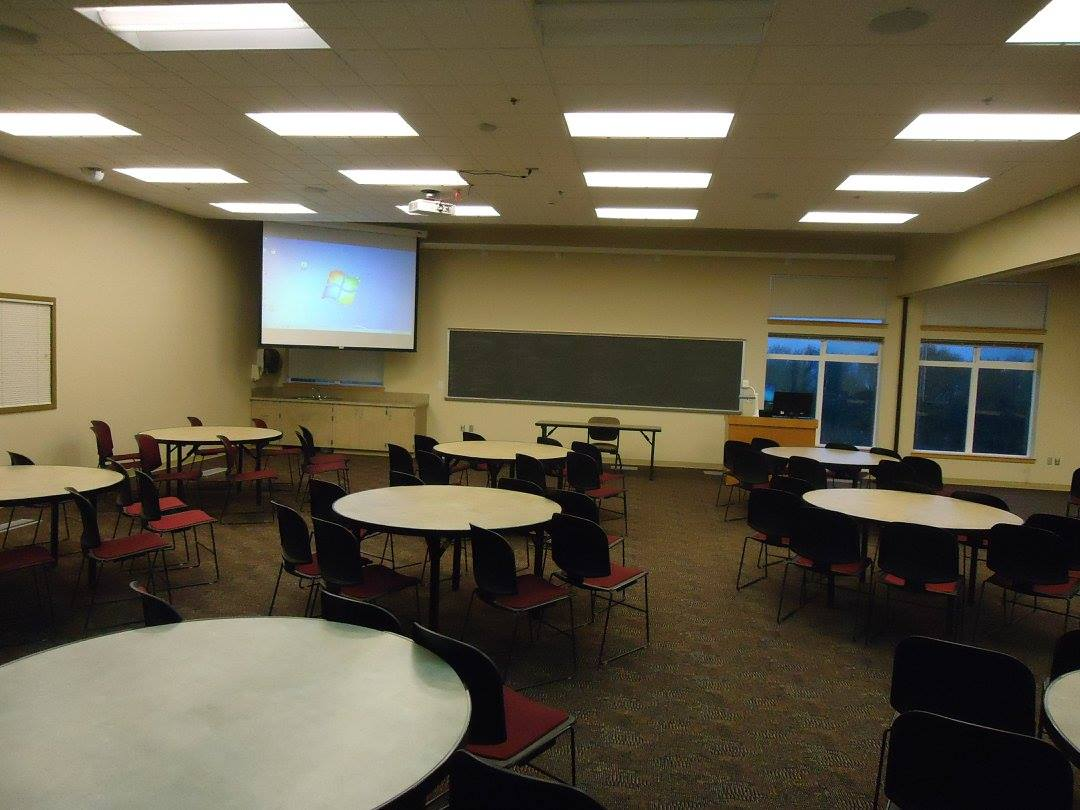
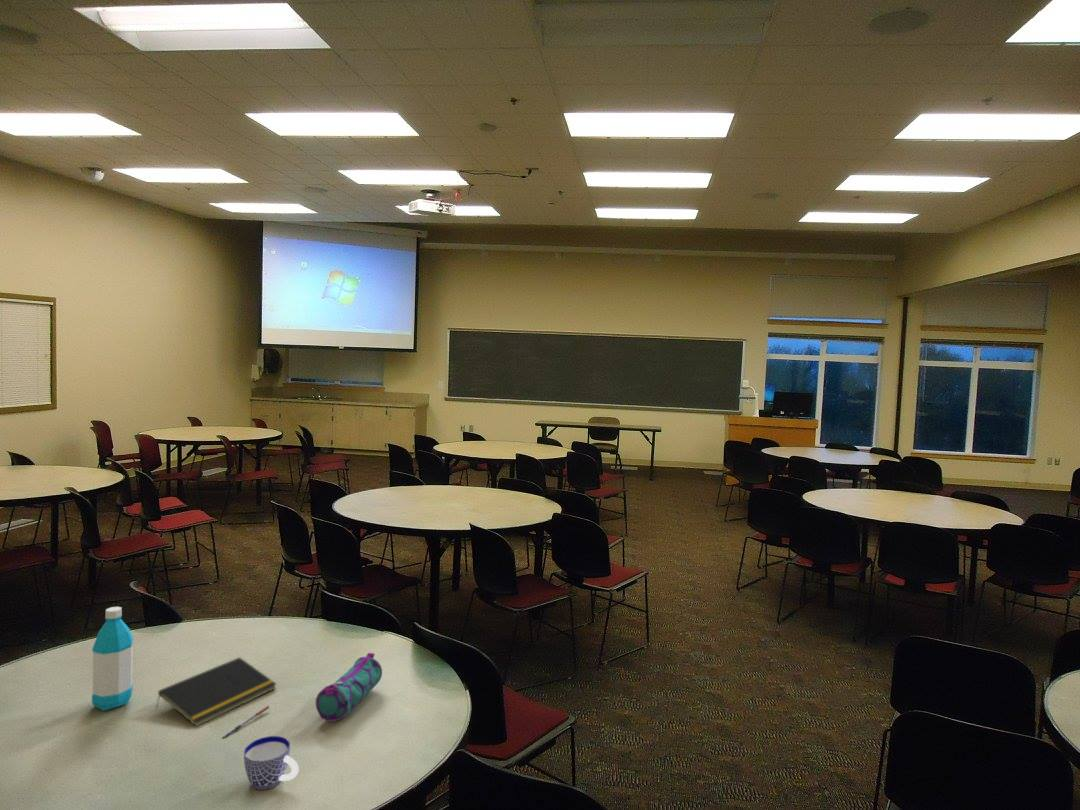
+ water bottle [91,606,135,712]
+ notepad [155,656,278,727]
+ cup [243,735,300,791]
+ pen [223,705,270,739]
+ pencil case [315,652,383,723]
